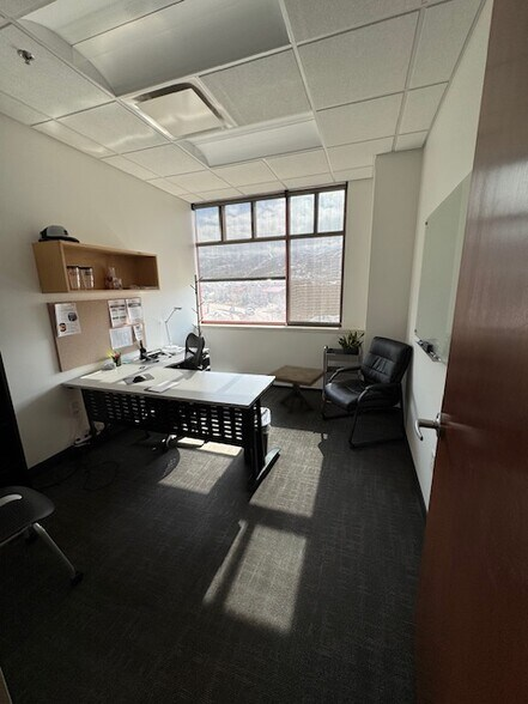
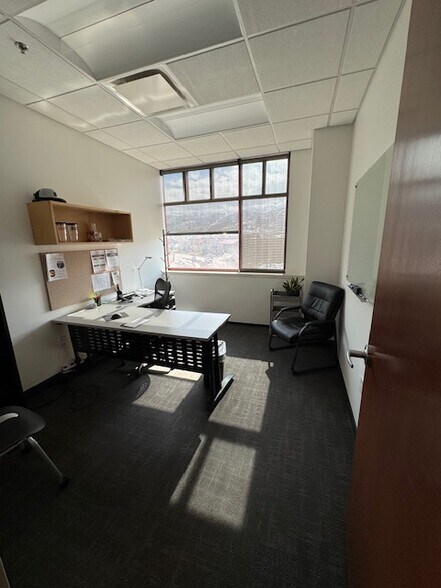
- side table [266,364,329,414]
